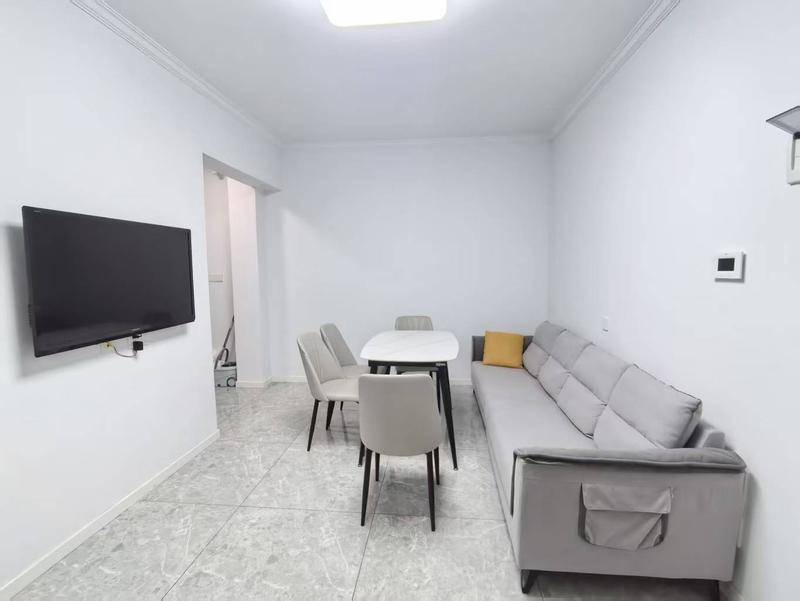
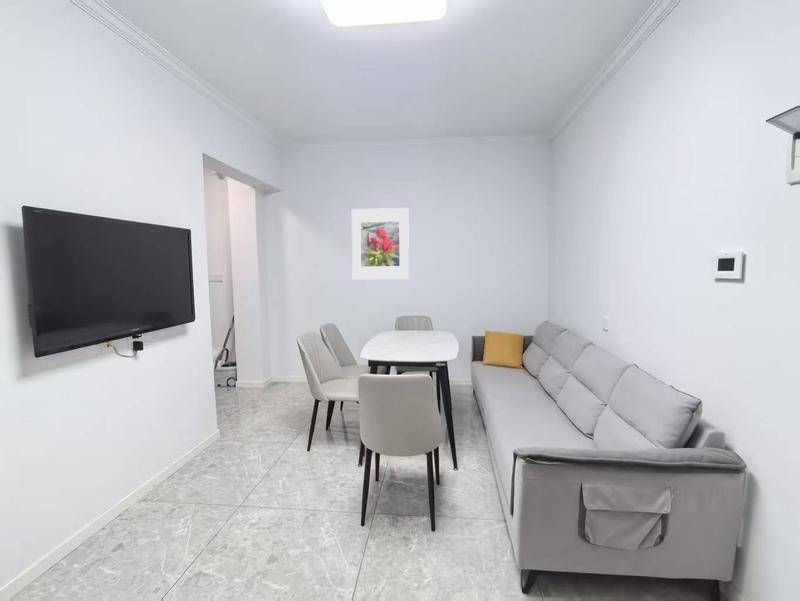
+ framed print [351,207,410,280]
